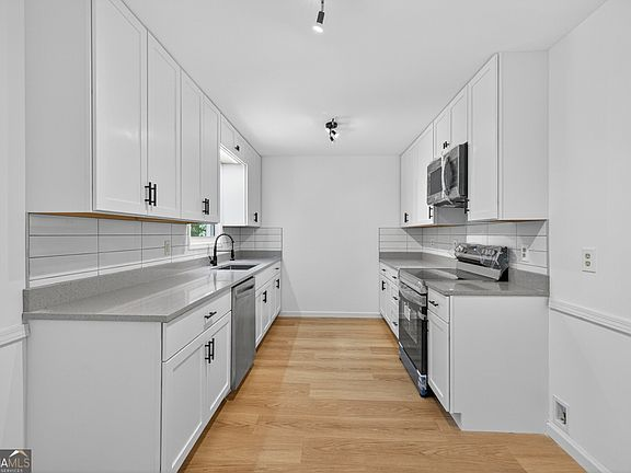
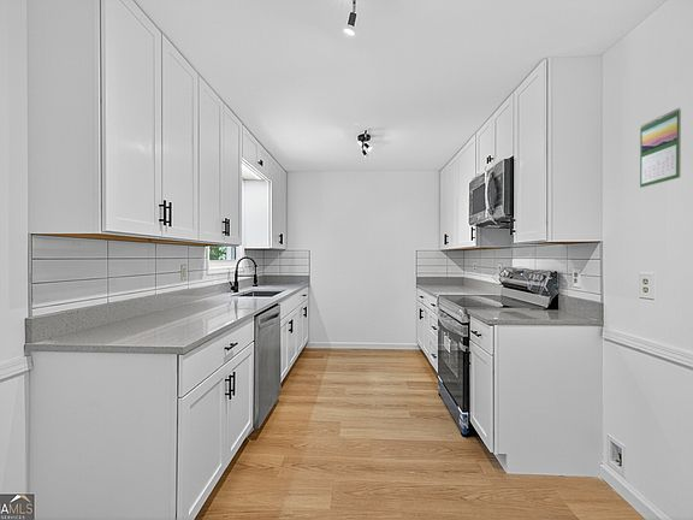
+ calendar [639,107,682,189]
